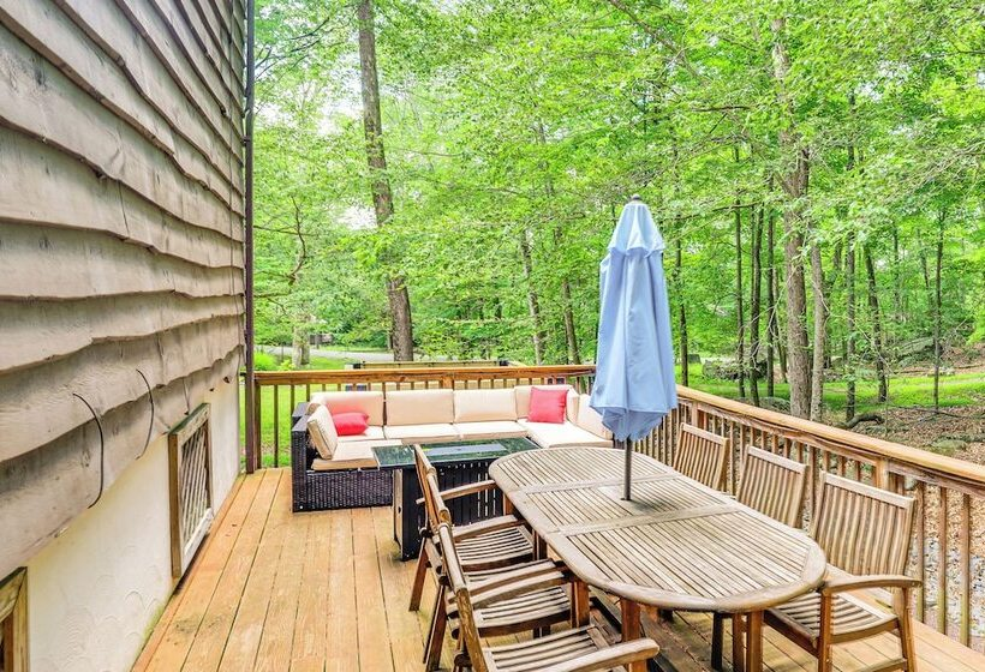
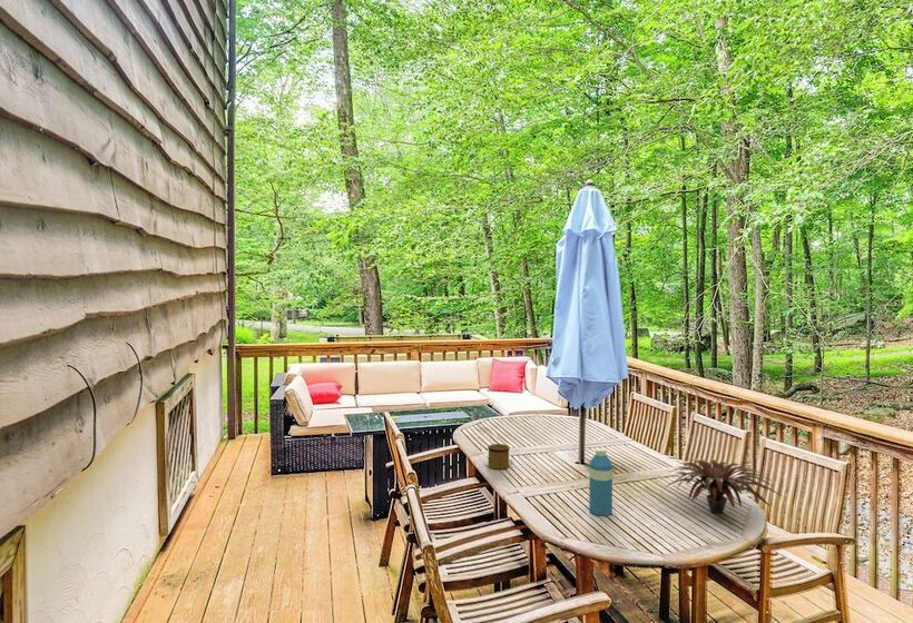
+ speaker [487,443,514,469]
+ plant [657,458,784,514]
+ water bottle [588,447,613,517]
